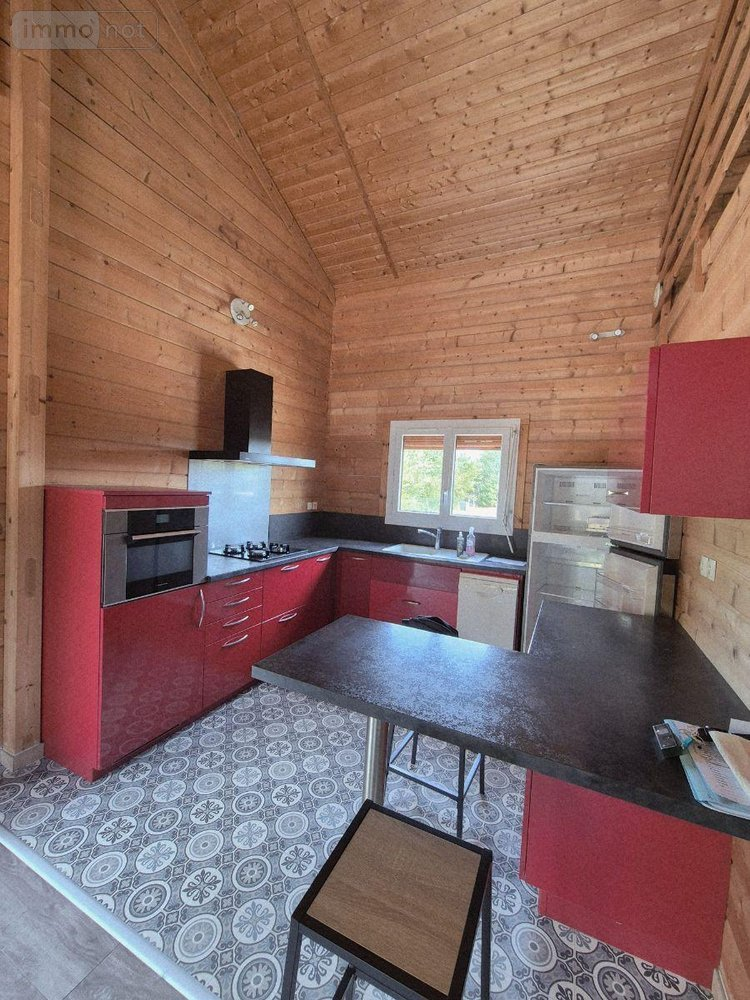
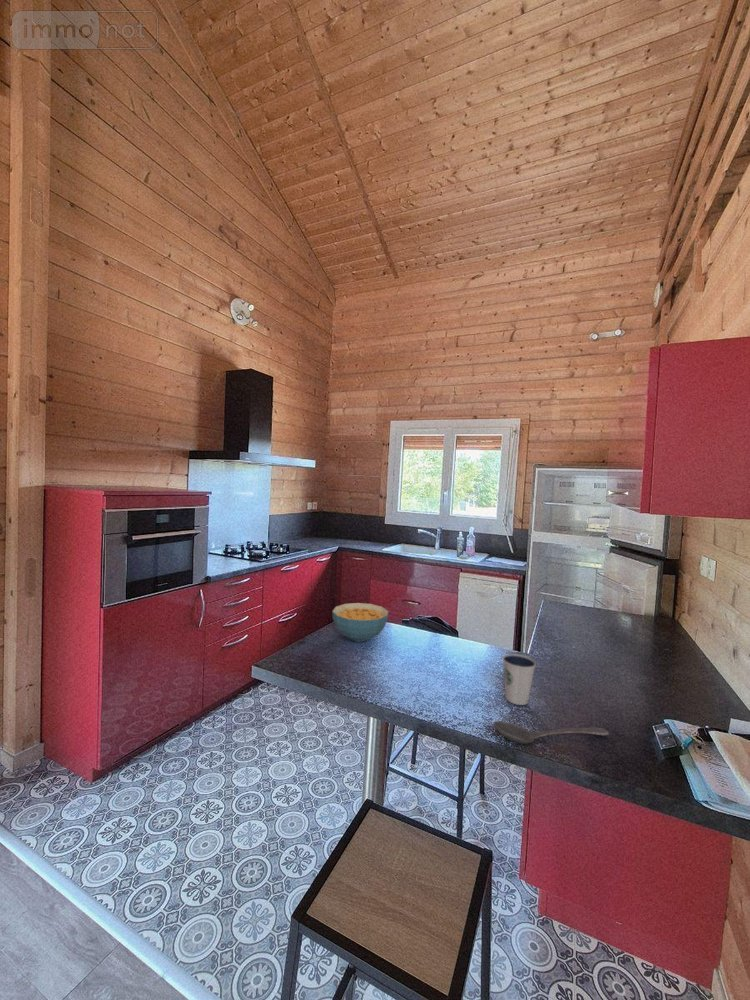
+ cereal bowl [331,602,390,643]
+ stirrer [492,720,610,745]
+ dixie cup [501,653,537,706]
